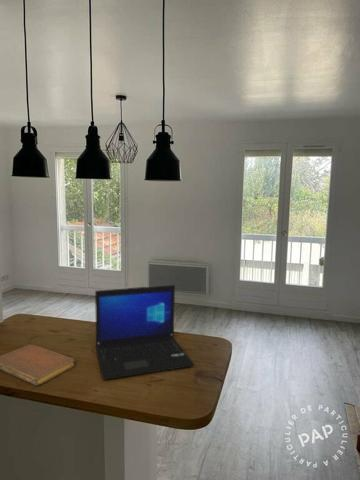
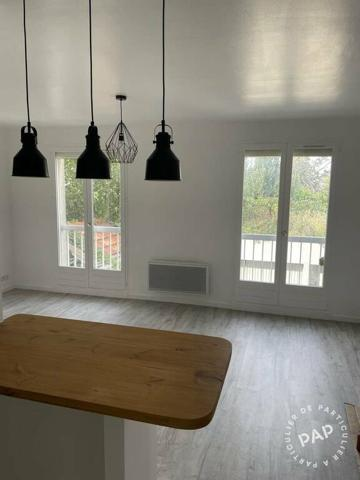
- laptop [94,284,195,381]
- notebook [0,344,76,387]
